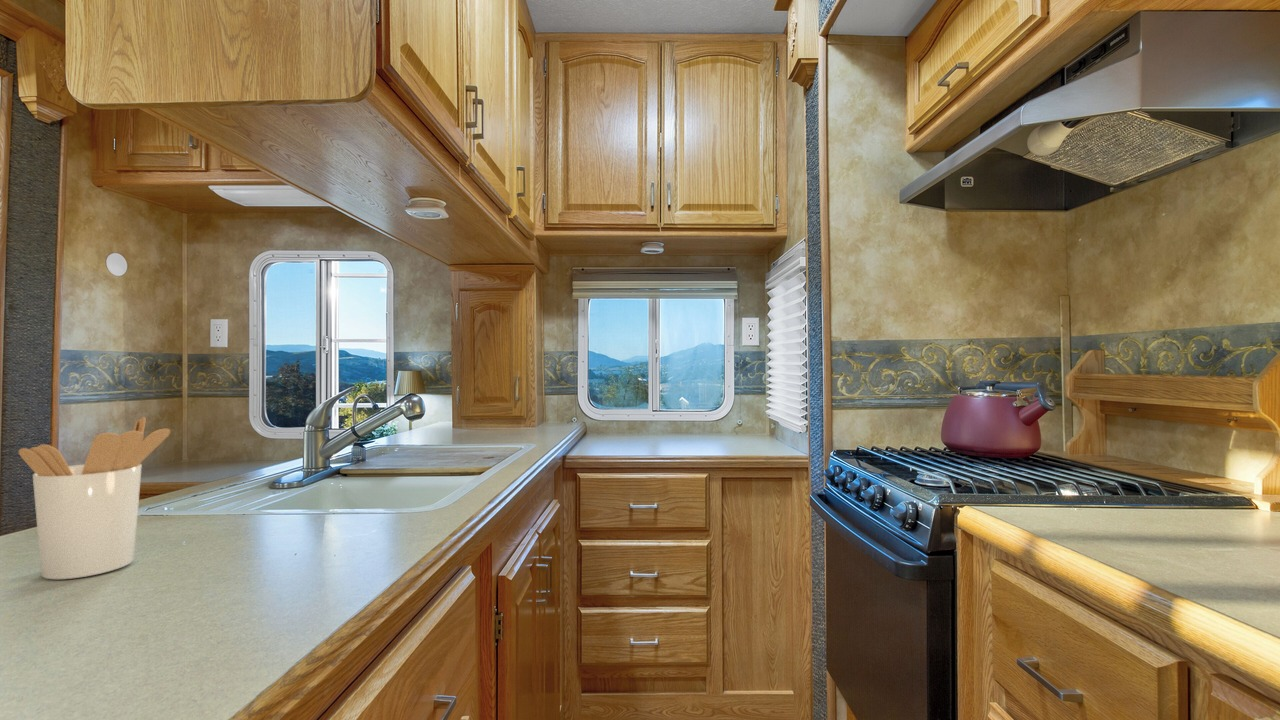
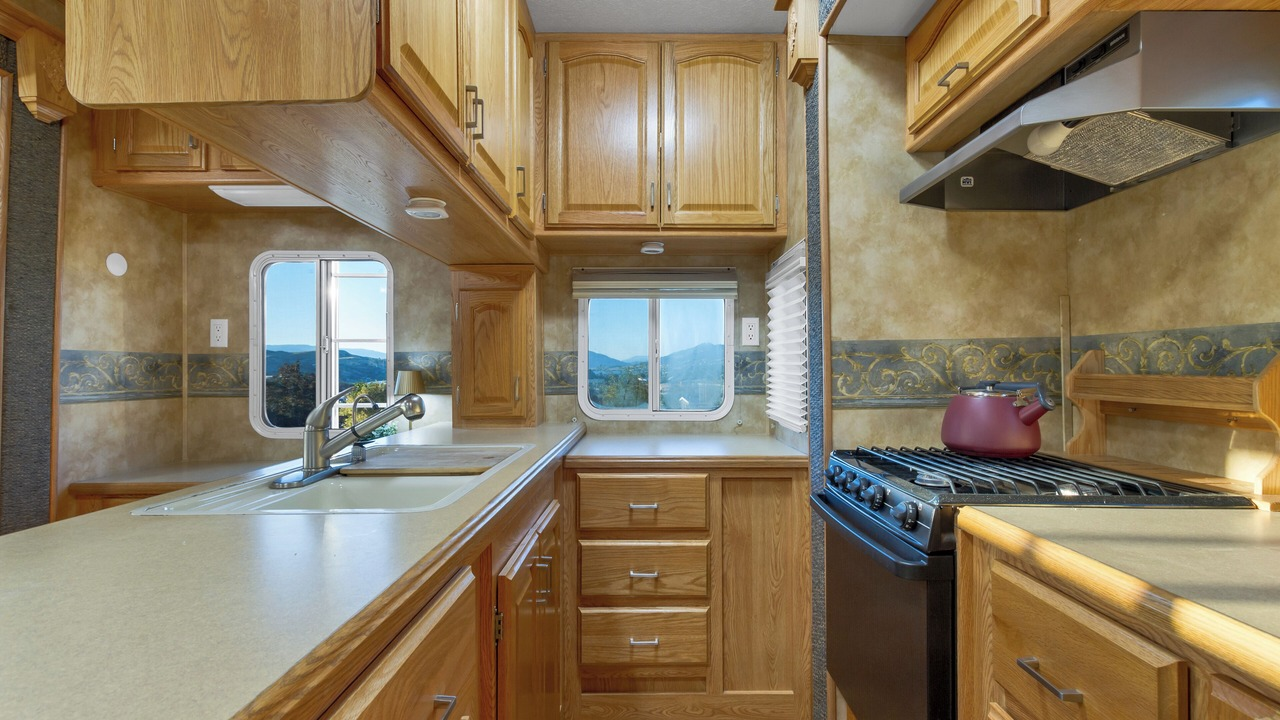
- utensil holder [18,416,172,580]
